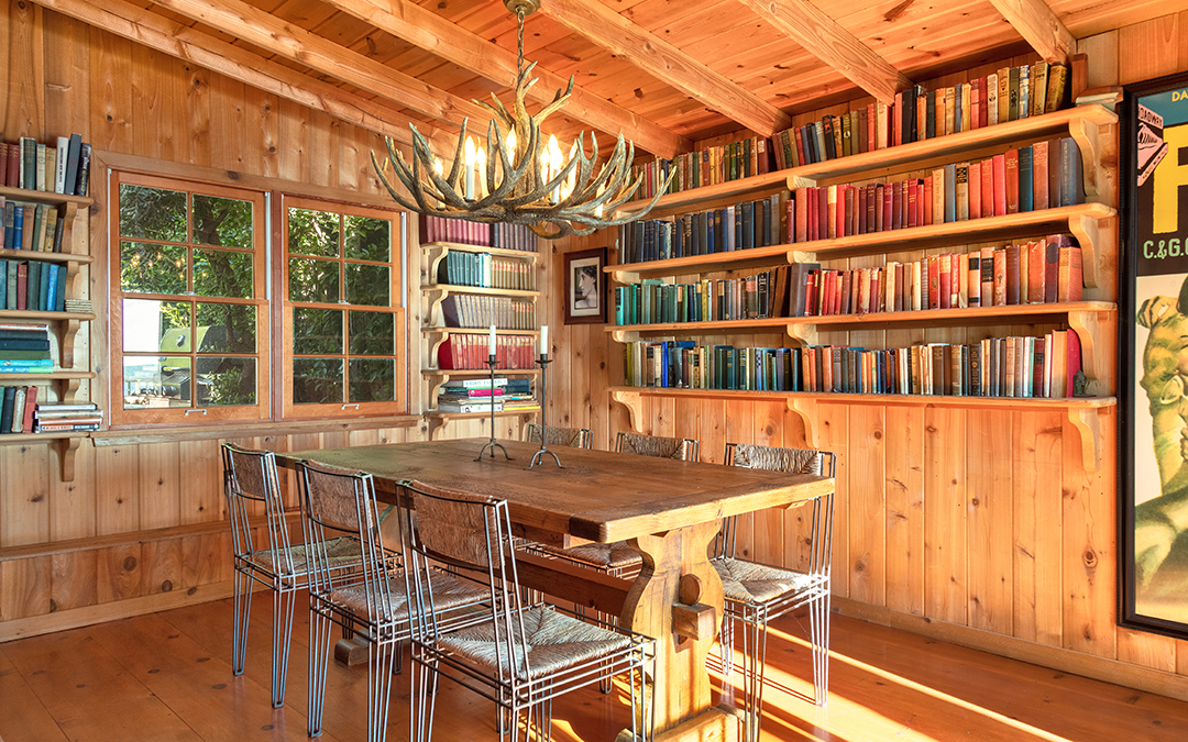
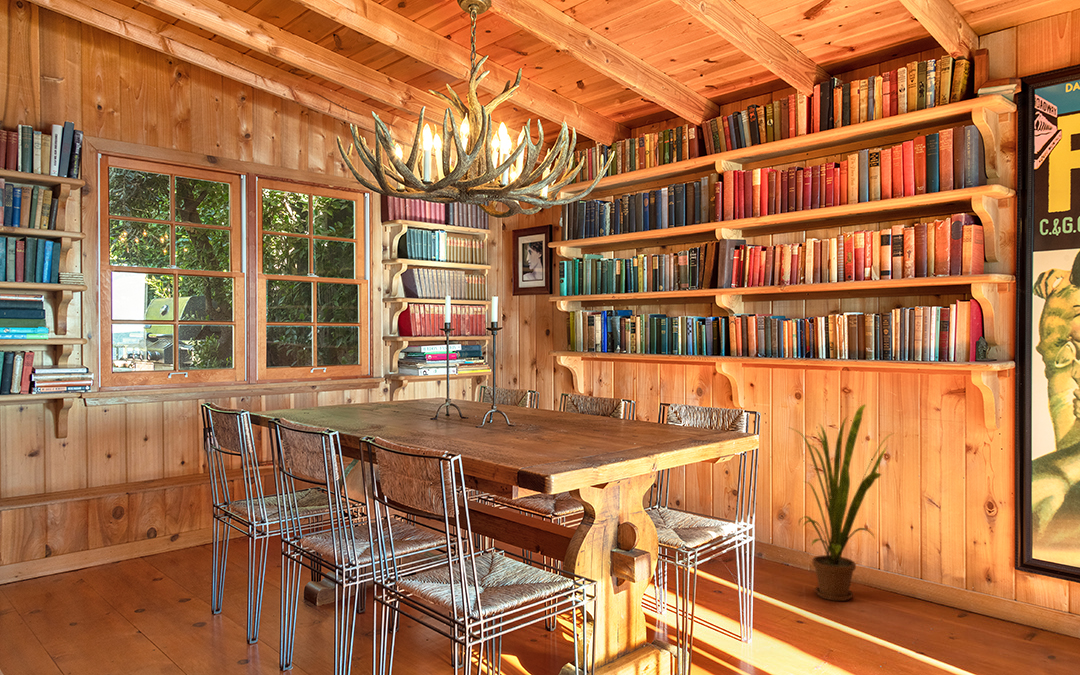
+ house plant [787,404,894,602]
